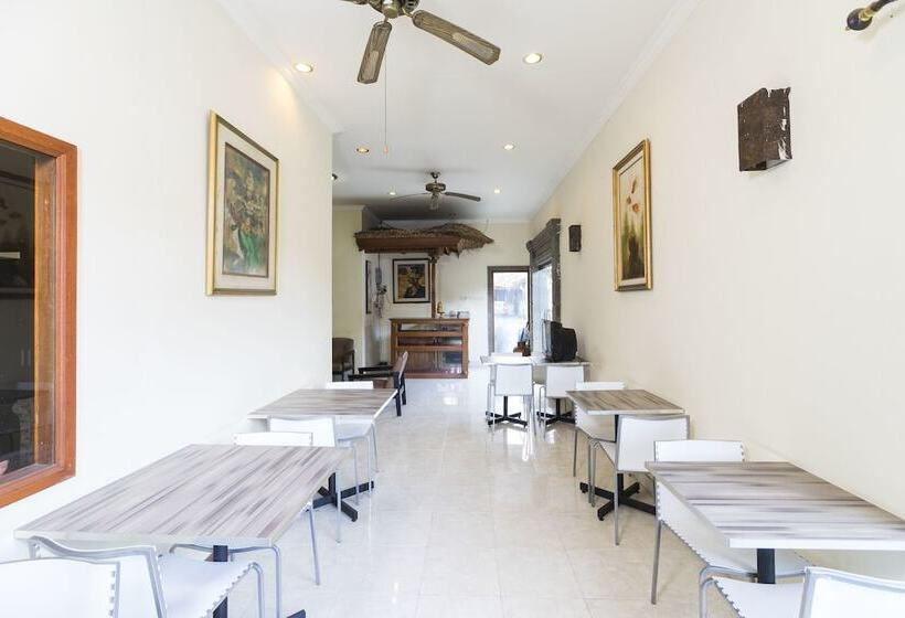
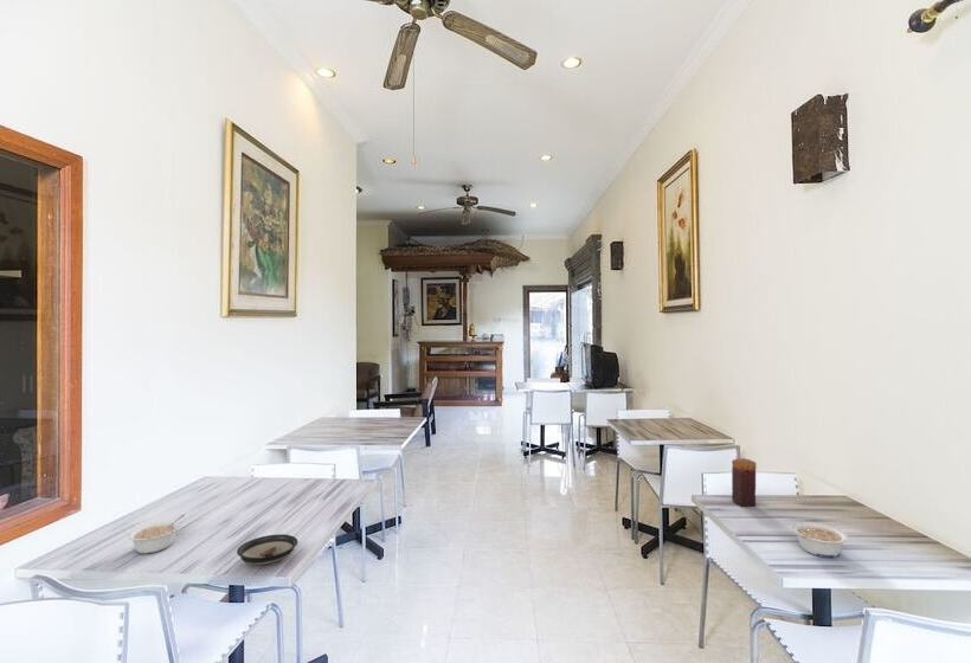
+ legume [791,521,849,559]
+ legume [127,514,186,554]
+ candle [731,457,758,508]
+ saucer [236,533,298,566]
